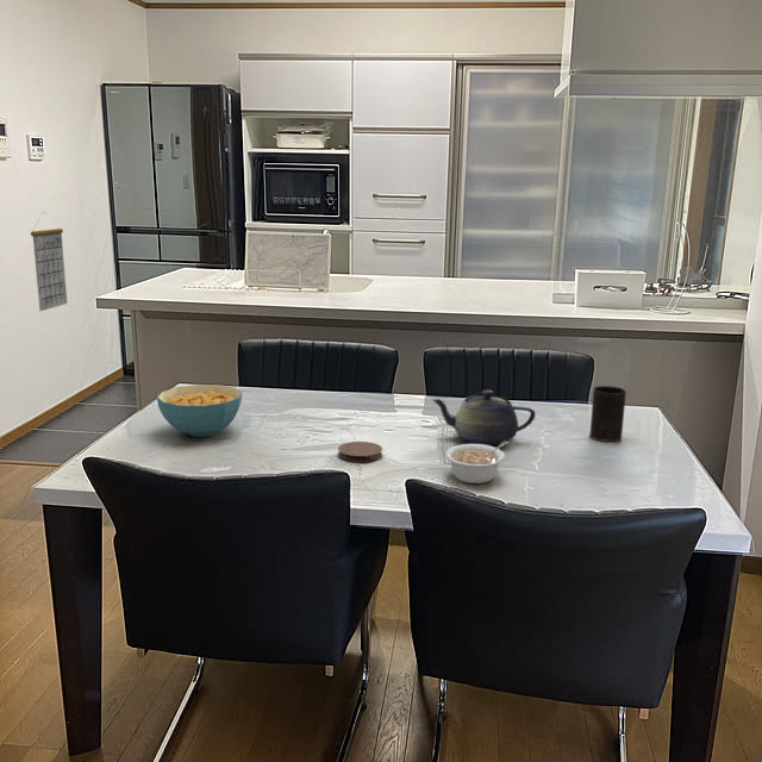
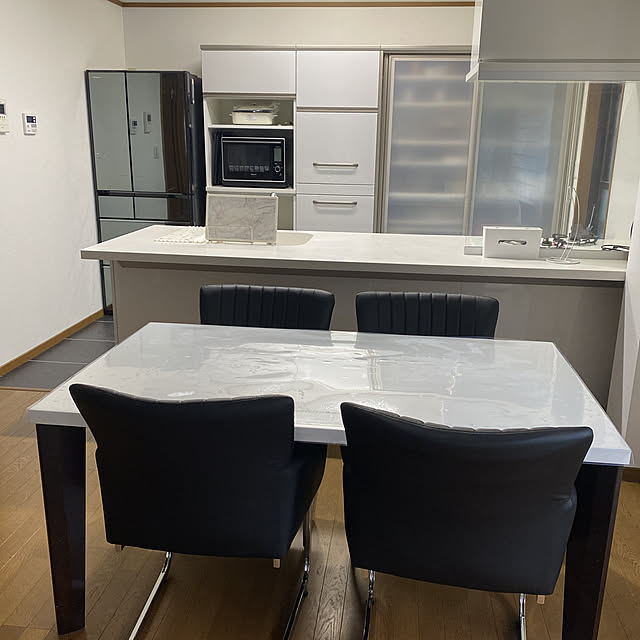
- cereal bowl [156,383,243,438]
- coaster [337,441,383,463]
- teapot [430,389,537,446]
- legume [444,442,508,485]
- cup [588,385,627,443]
- calendar [30,211,68,312]
